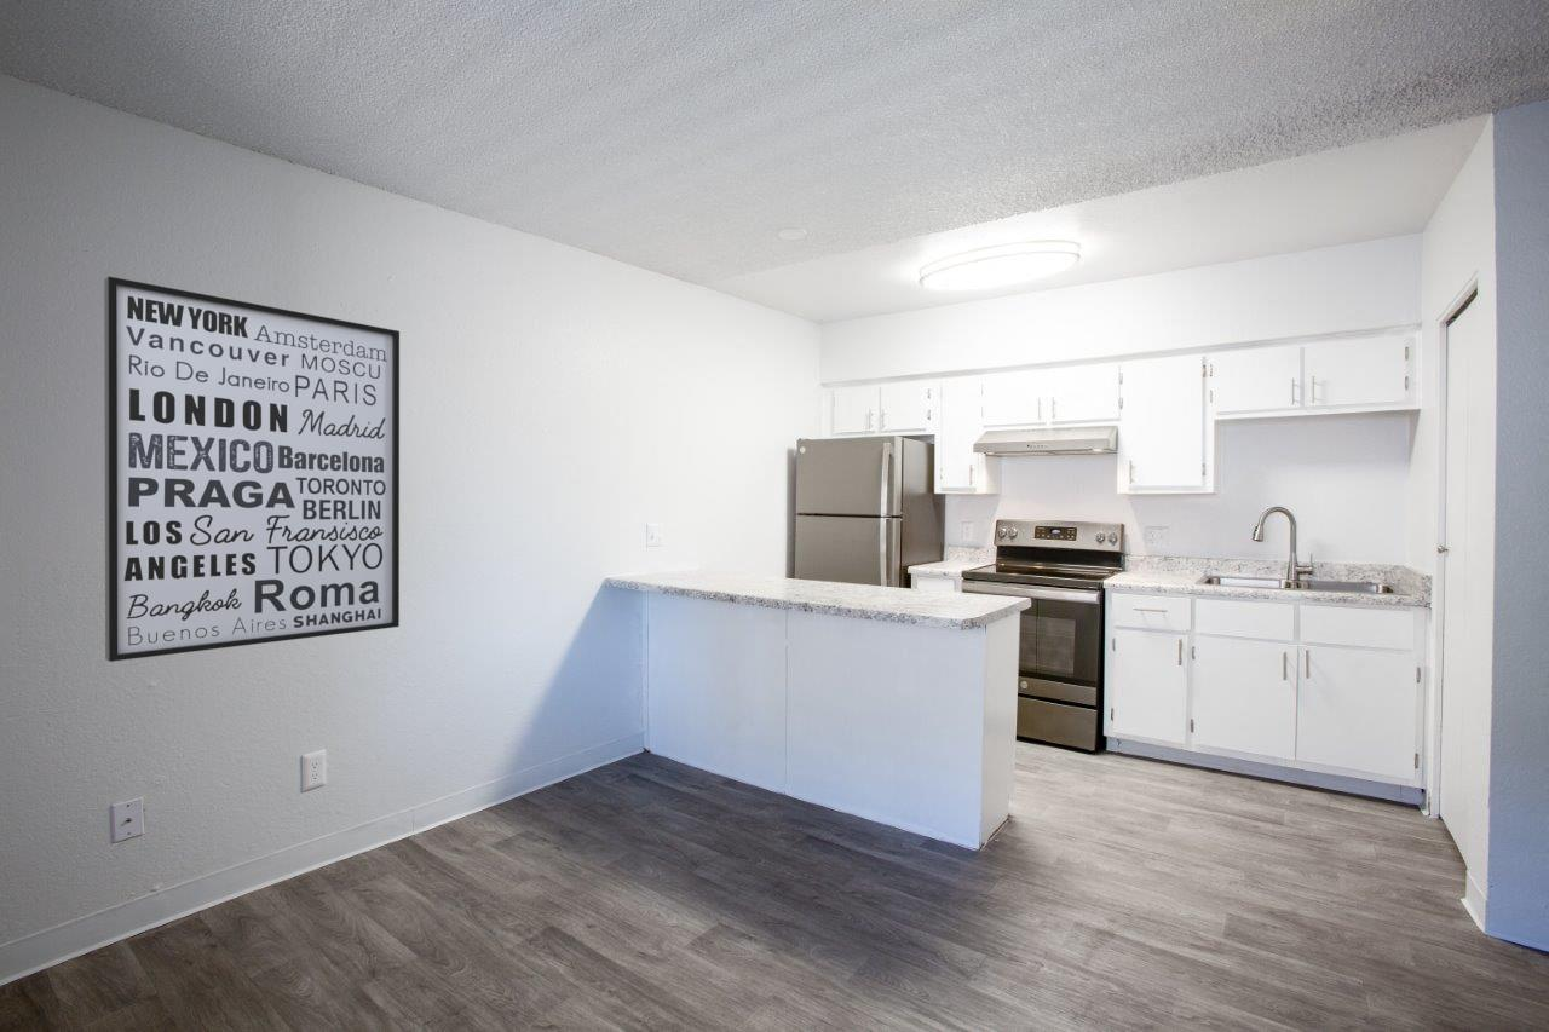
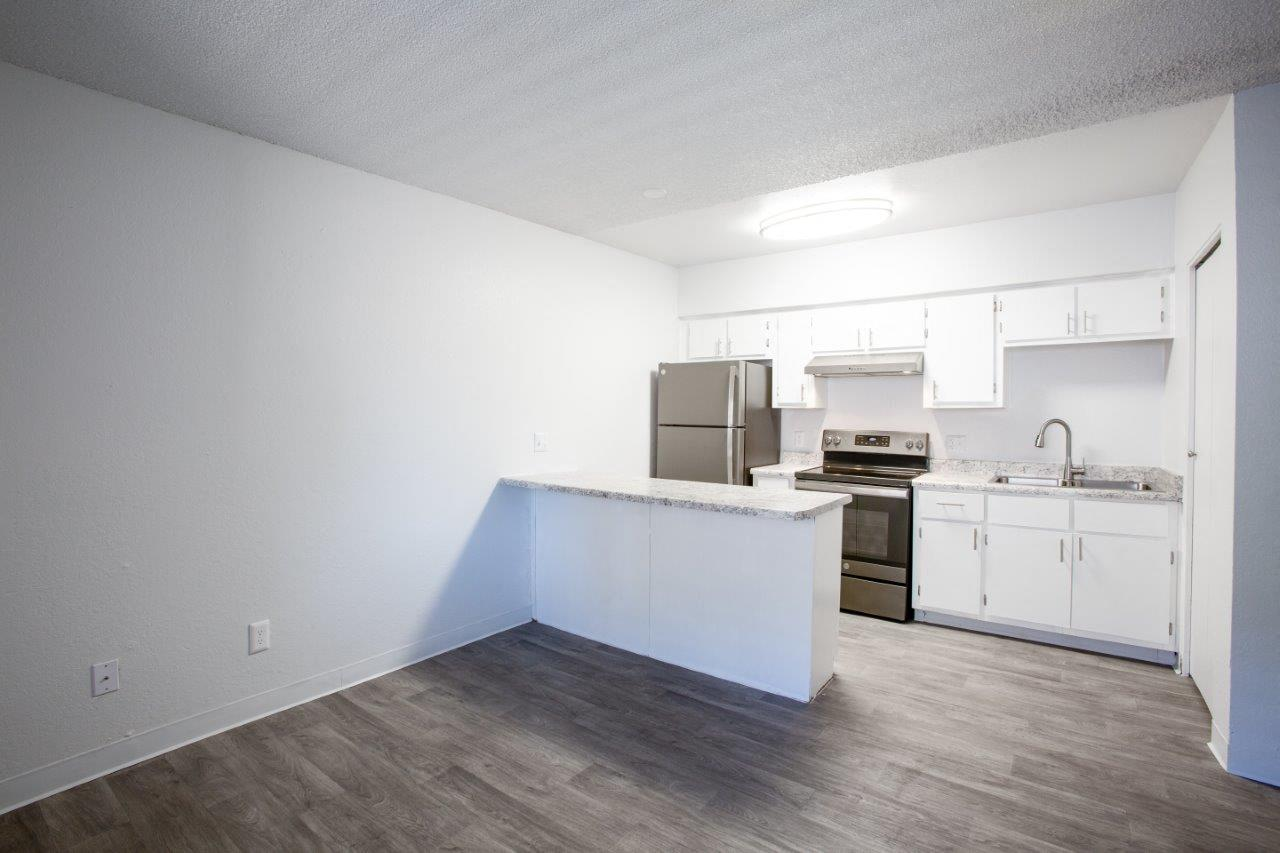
- wall art [103,276,401,663]
